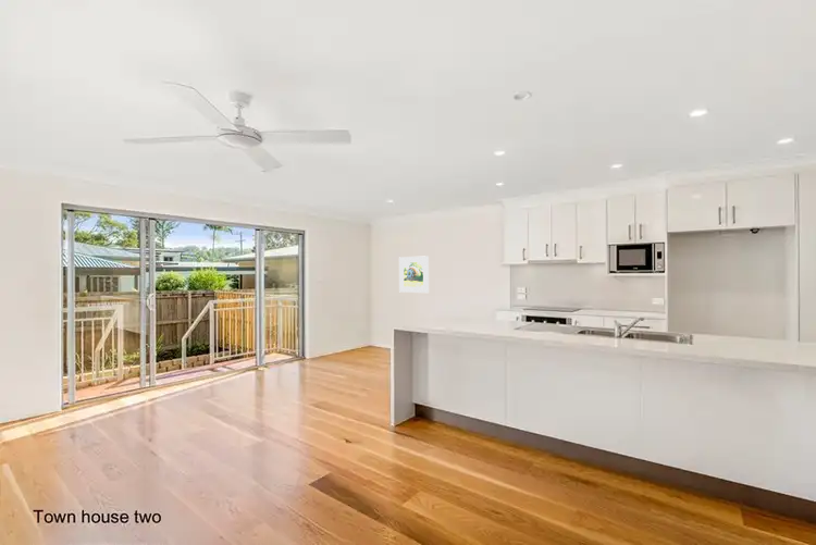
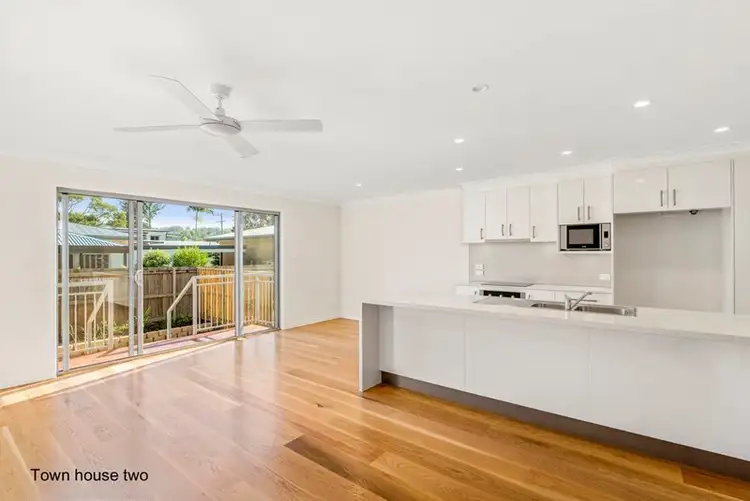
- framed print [398,255,430,294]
